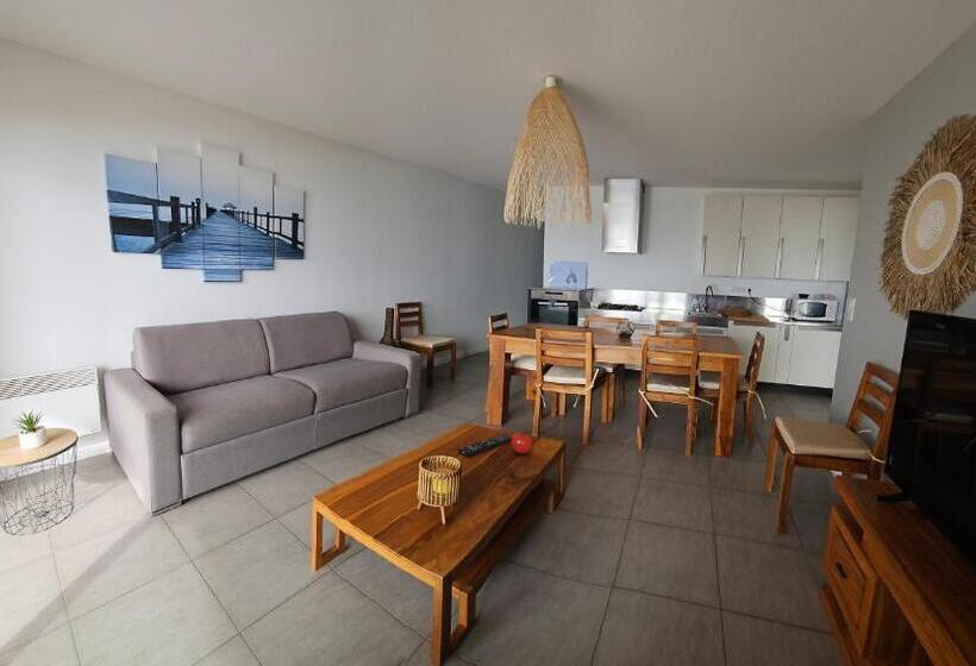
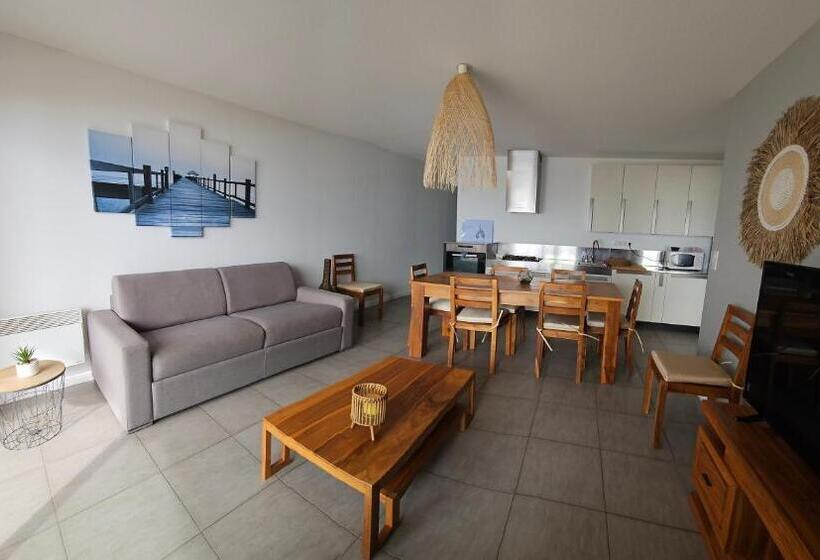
- fruit [509,433,533,454]
- remote control [457,434,512,458]
